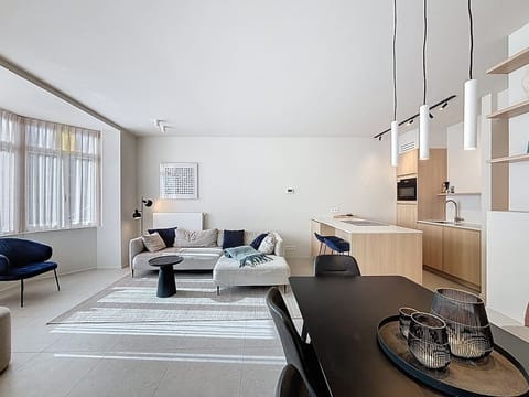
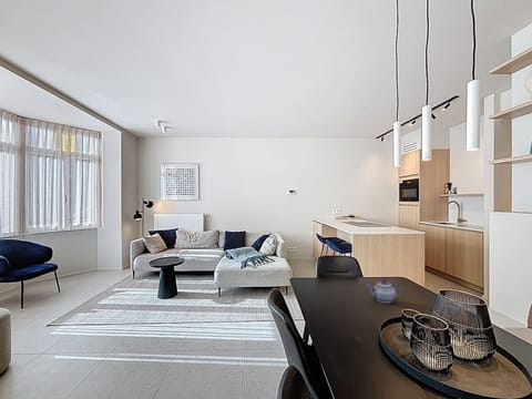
+ teapot [366,279,403,304]
